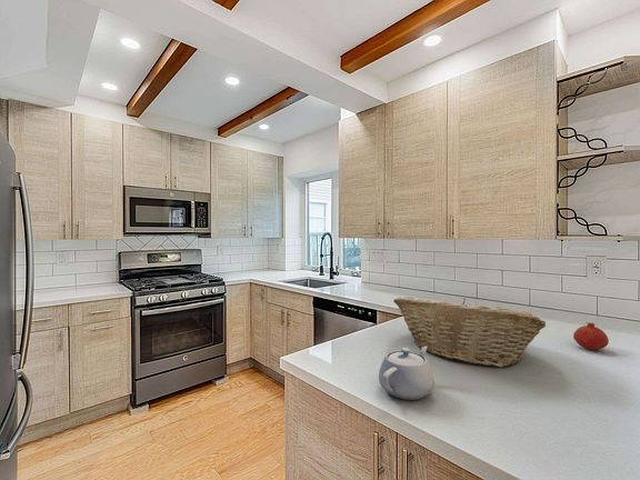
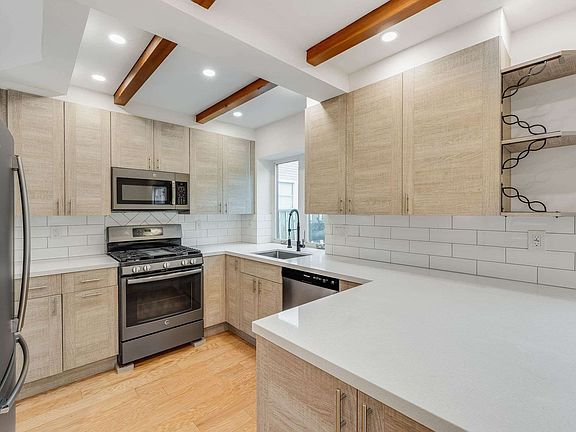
- teapot [378,347,436,401]
- fruit basket [392,296,547,369]
- fruit [572,321,610,351]
